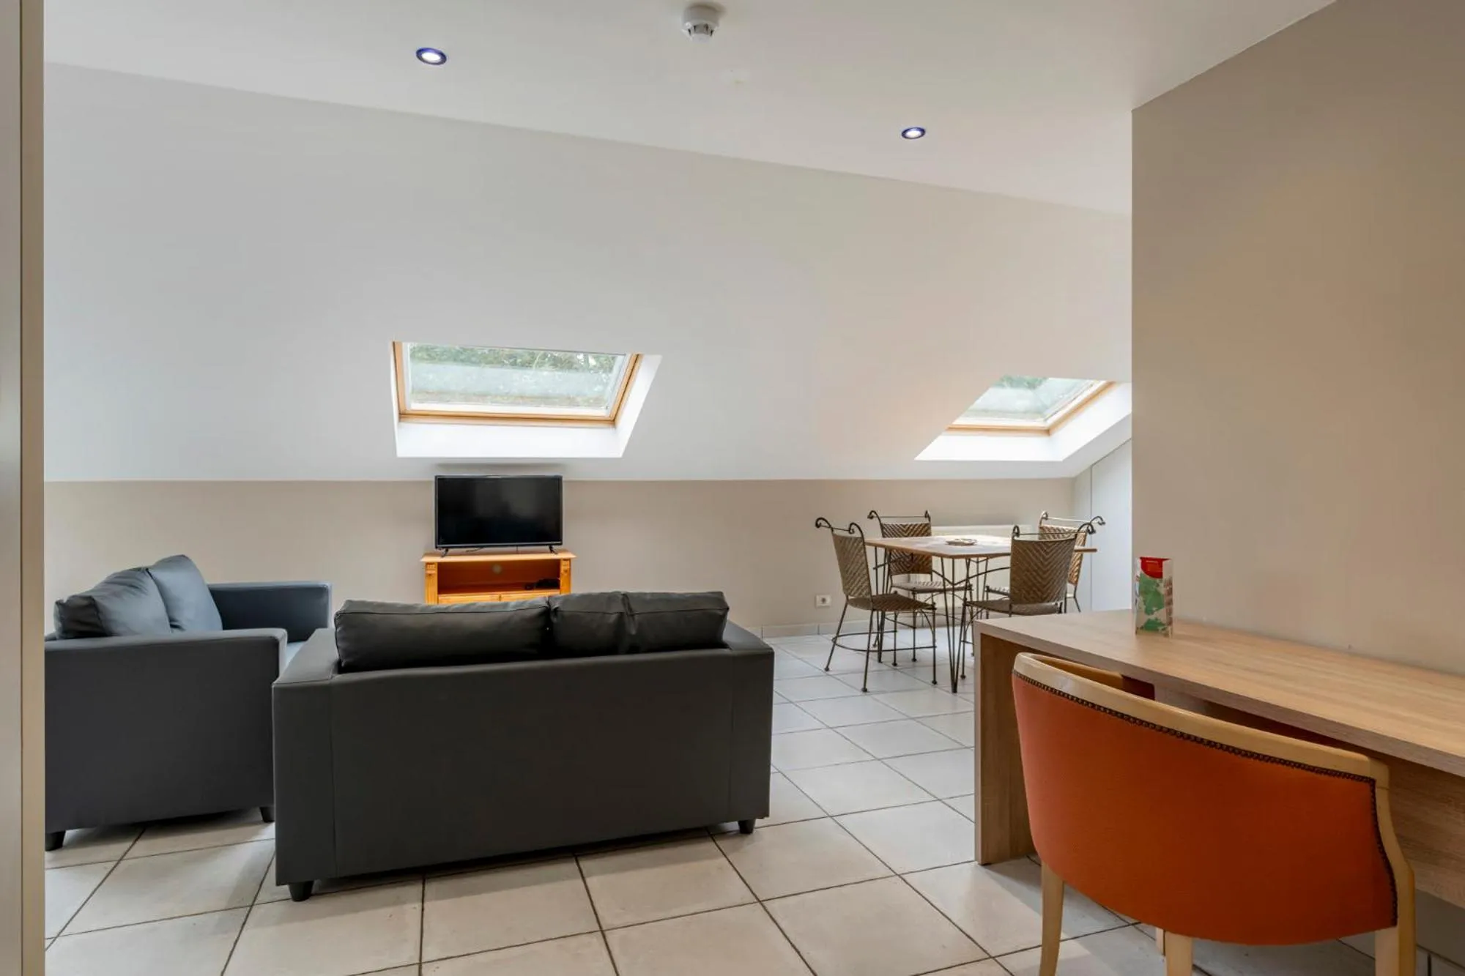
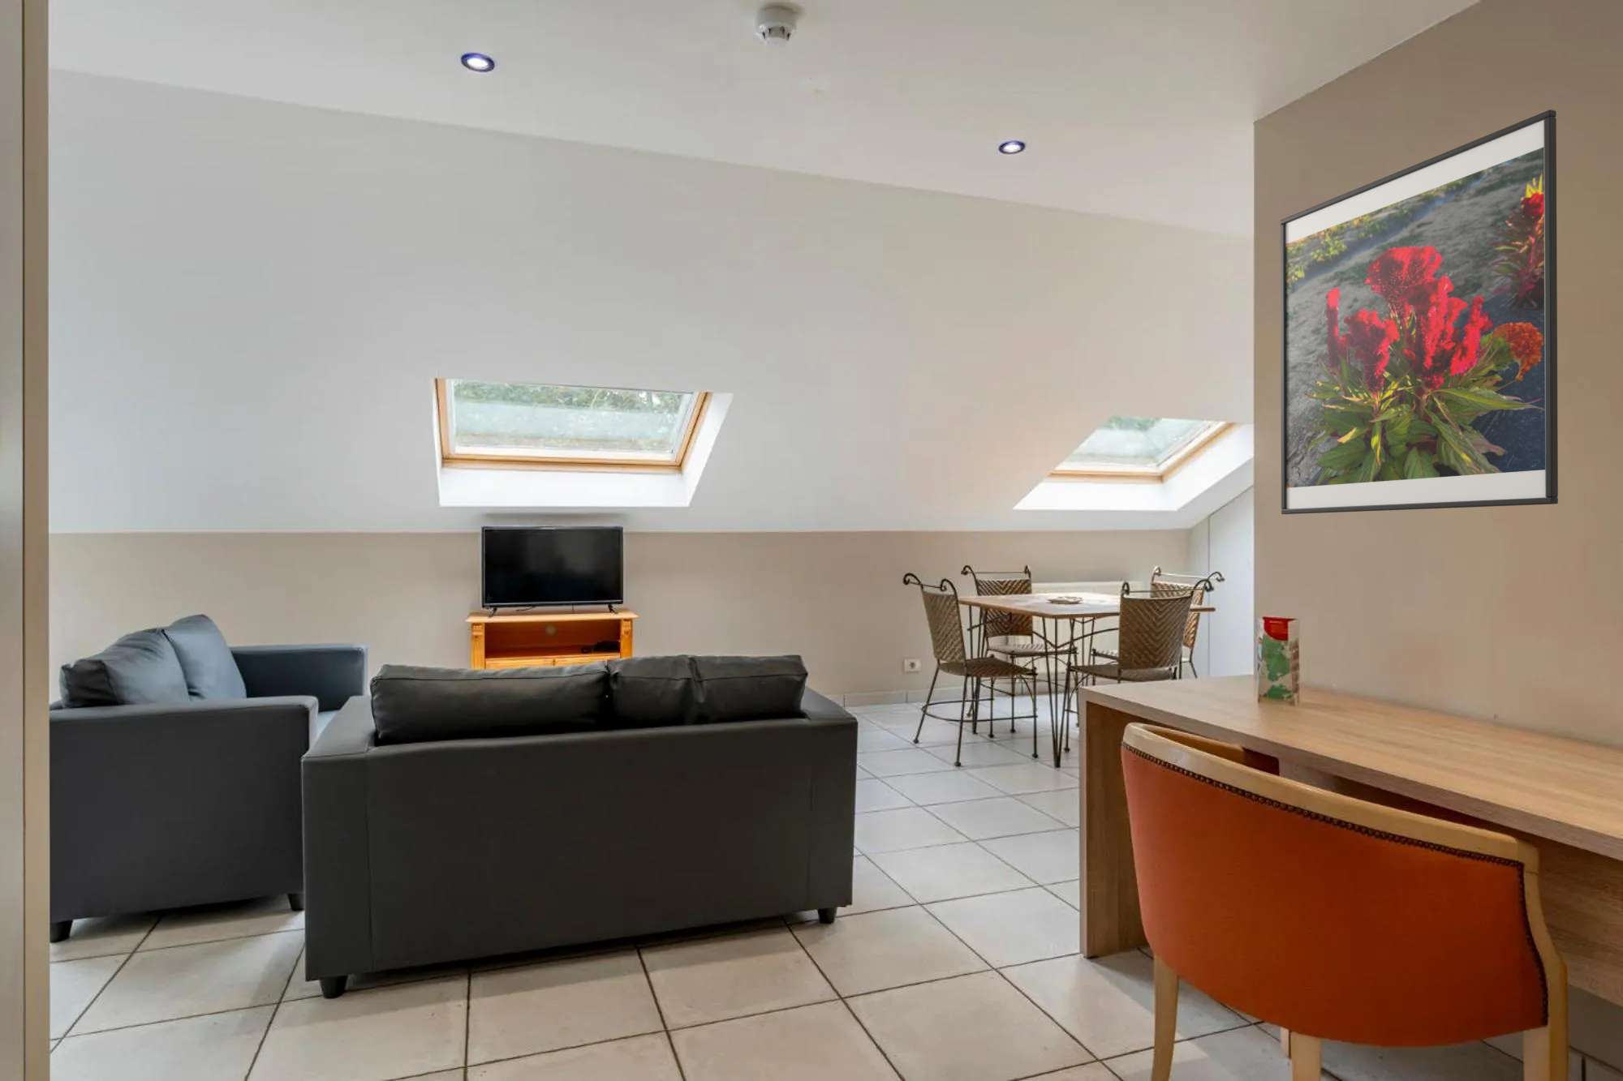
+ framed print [1280,109,1559,515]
